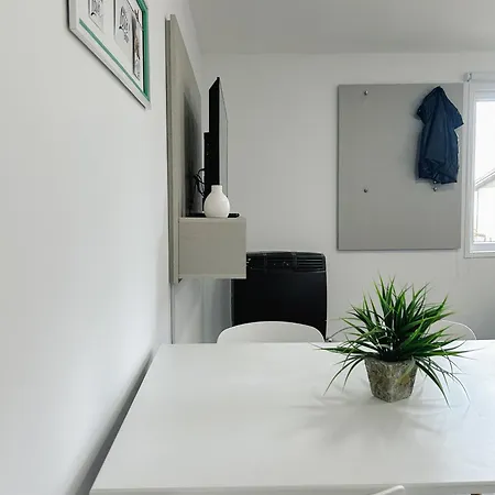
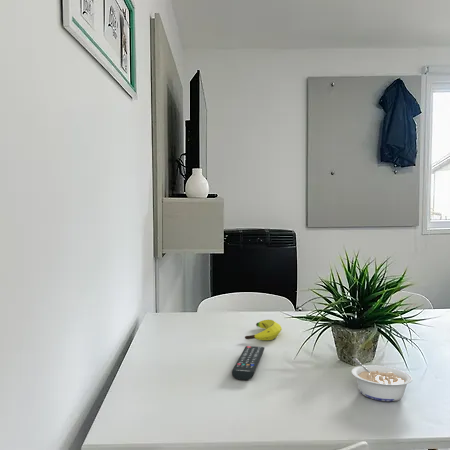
+ remote control [231,345,265,381]
+ banana [244,319,283,341]
+ legume [351,357,413,402]
